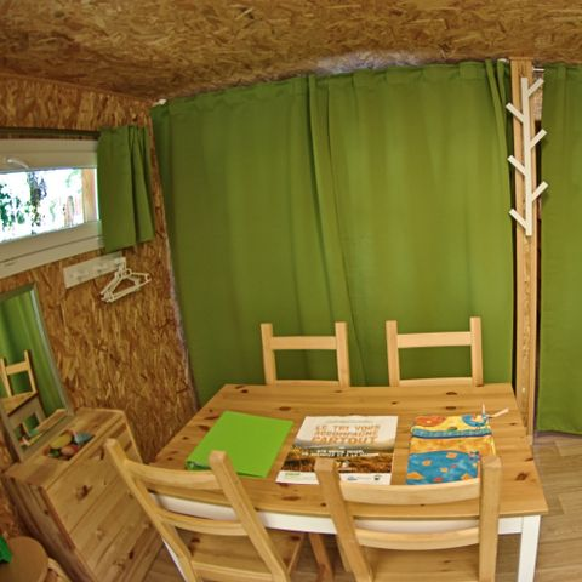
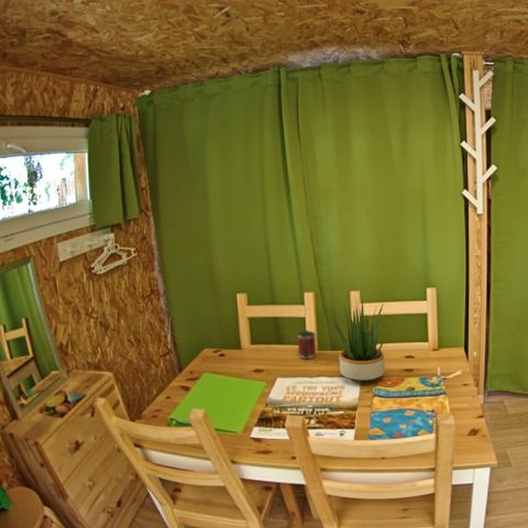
+ potted plant [324,297,399,383]
+ mug [296,329,318,360]
